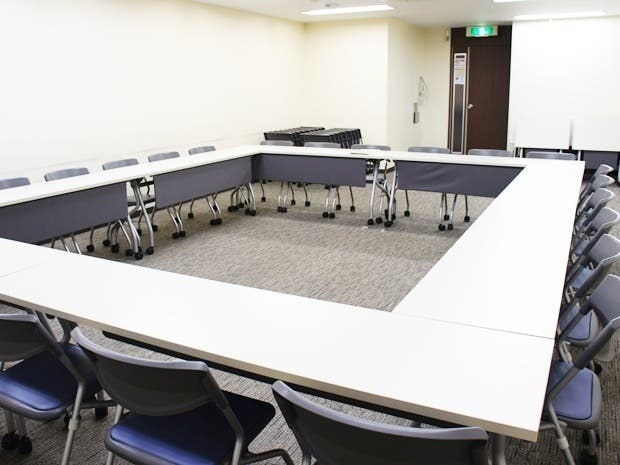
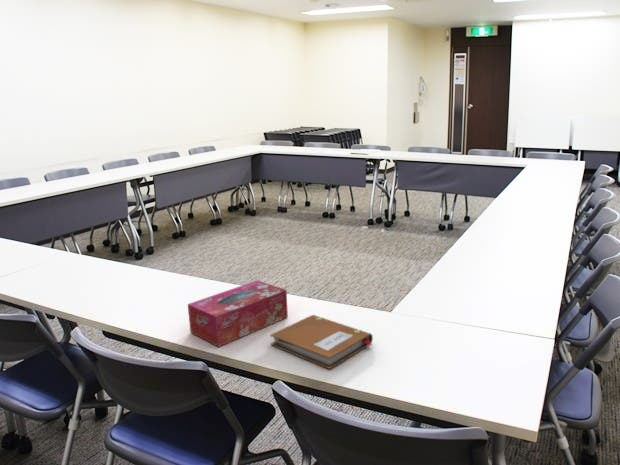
+ notebook [269,314,374,370]
+ tissue box [187,279,289,348]
